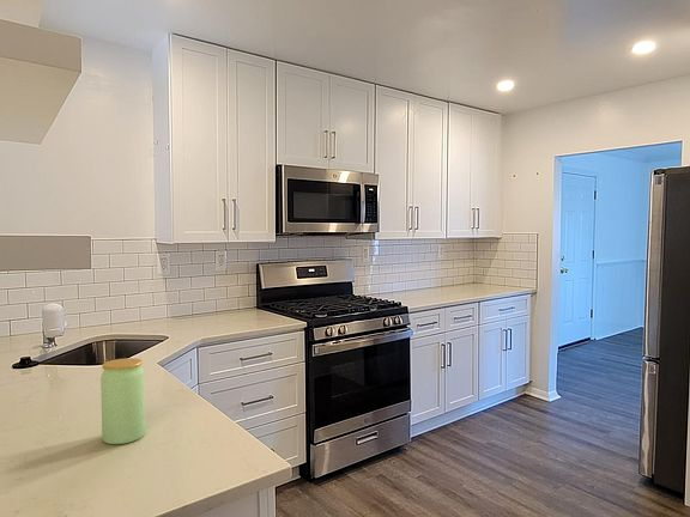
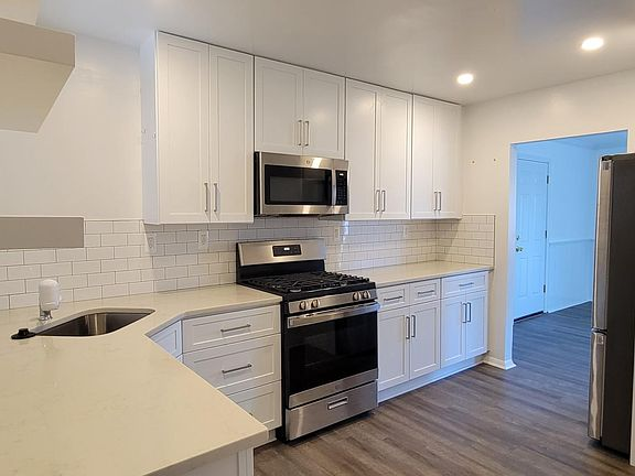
- jar [99,357,146,445]
